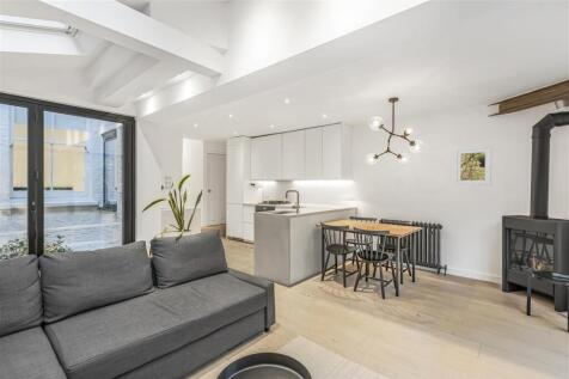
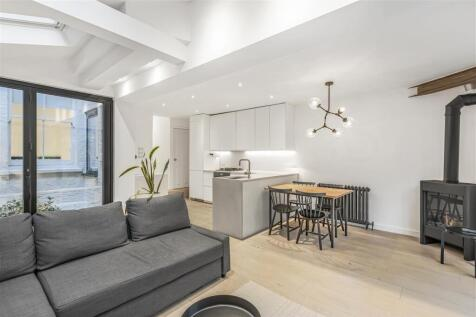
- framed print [454,146,492,187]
